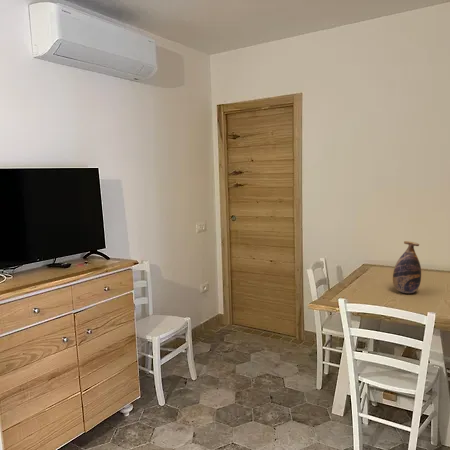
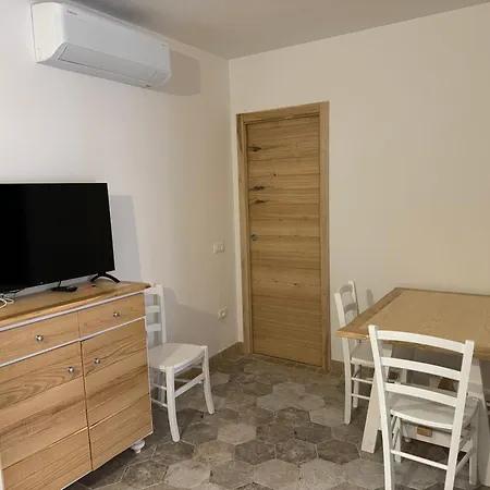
- vase [392,240,422,294]
